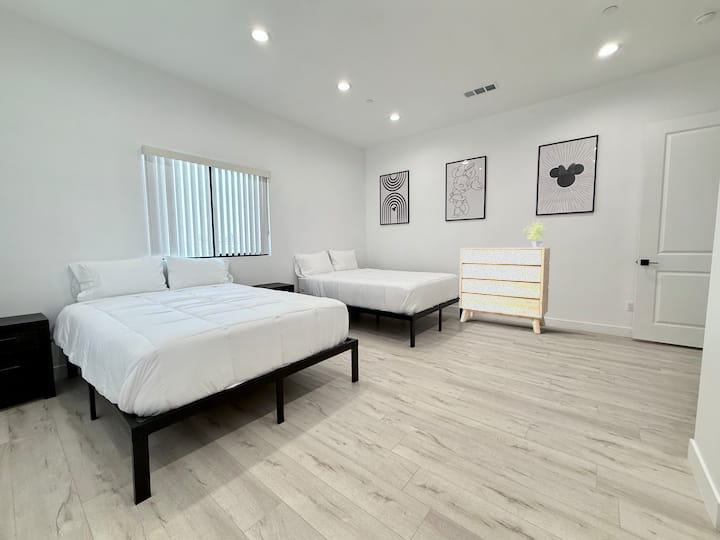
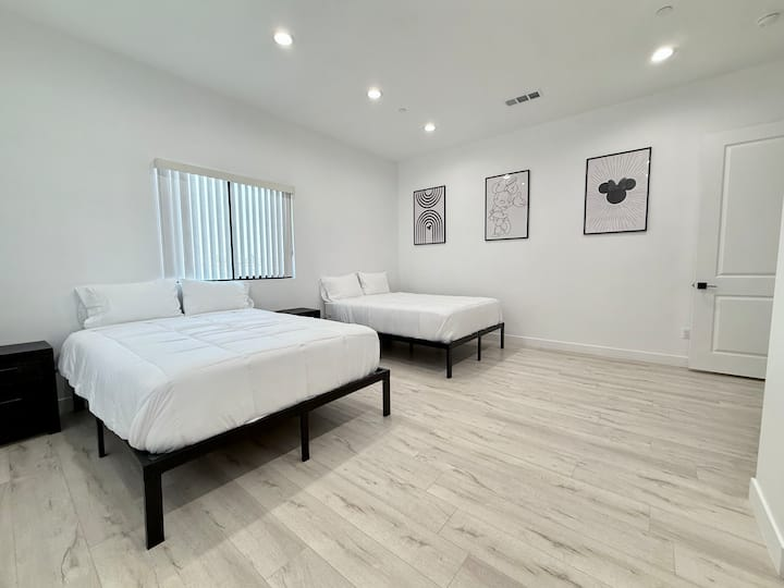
- potted plant [522,220,550,248]
- dresser [458,247,551,335]
